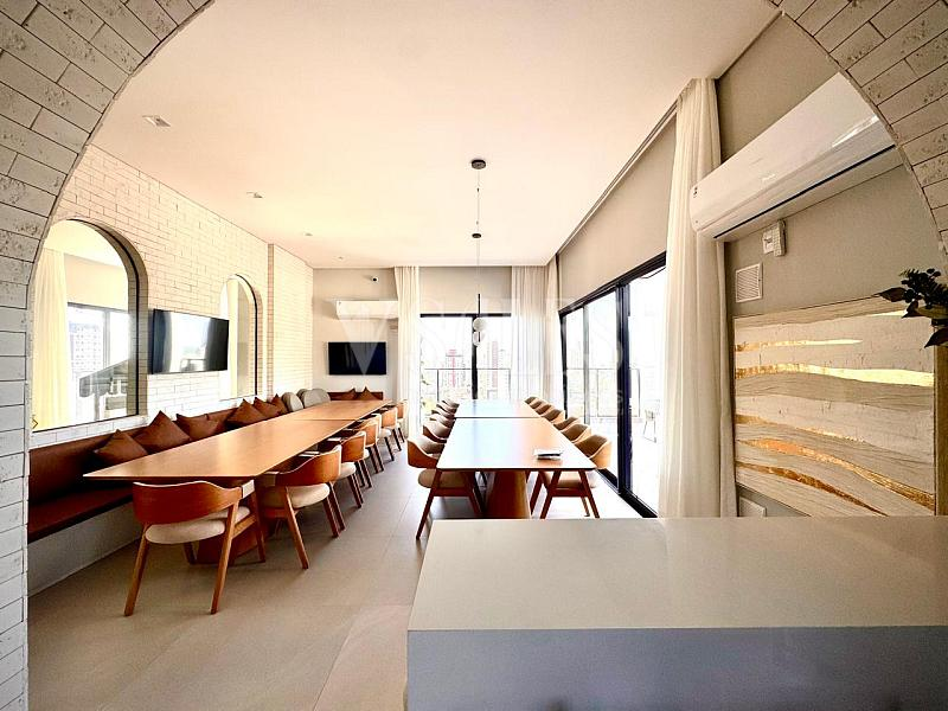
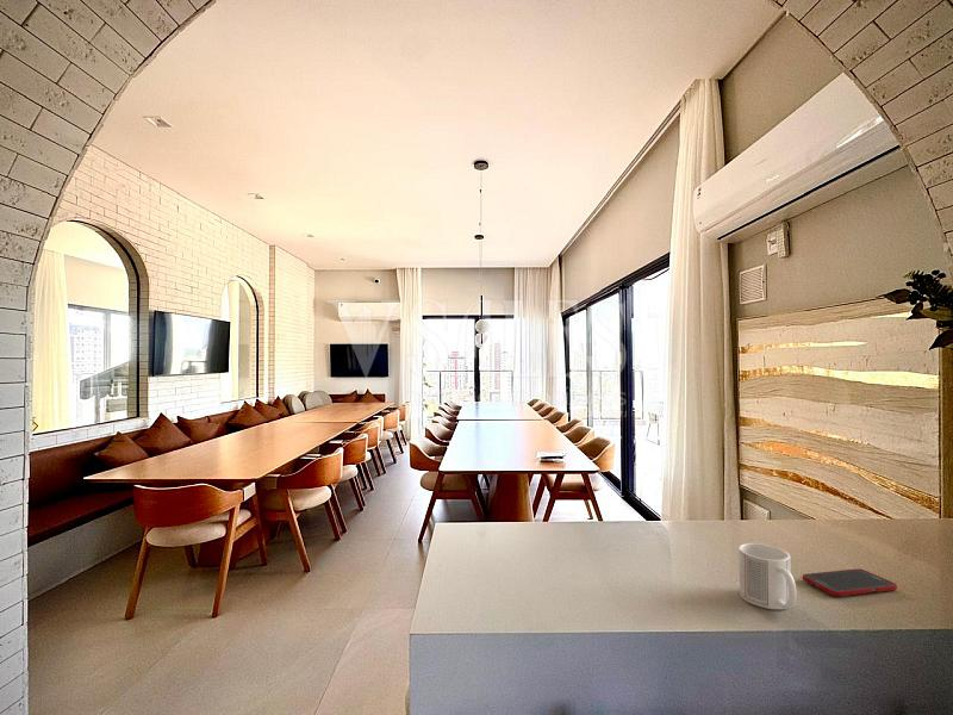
+ cell phone [801,567,898,597]
+ mug [737,542,797,610]
